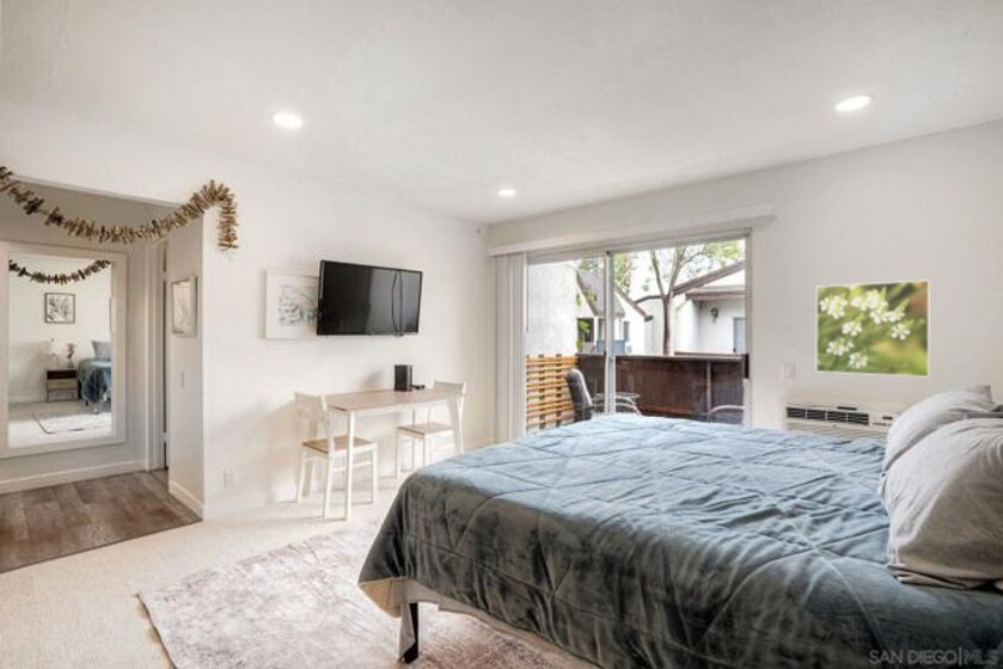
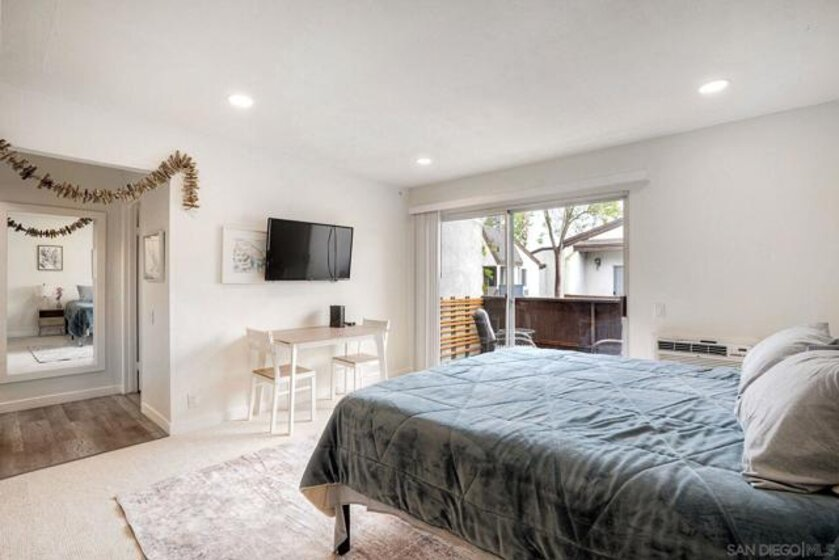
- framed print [815,278,931,379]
